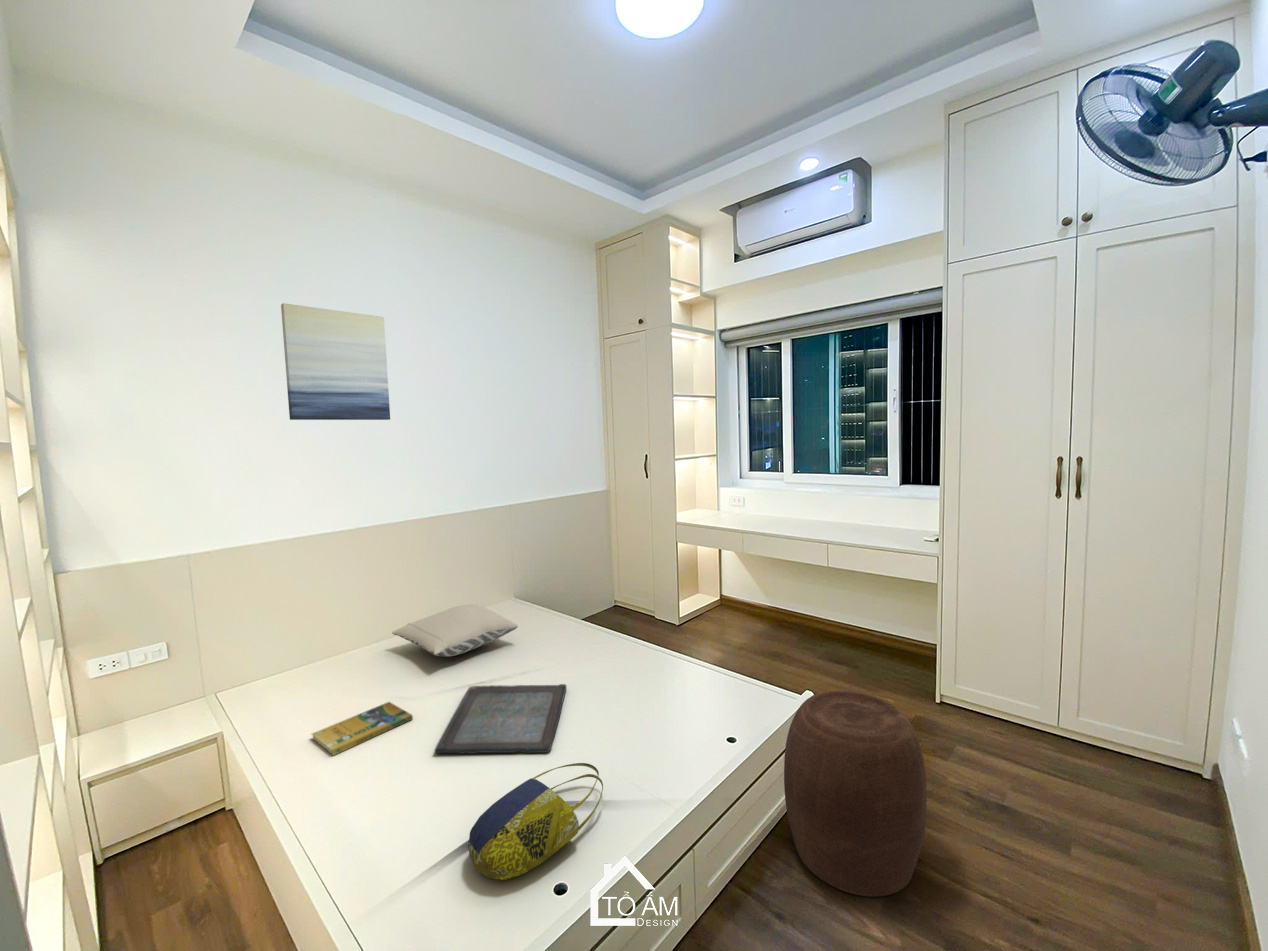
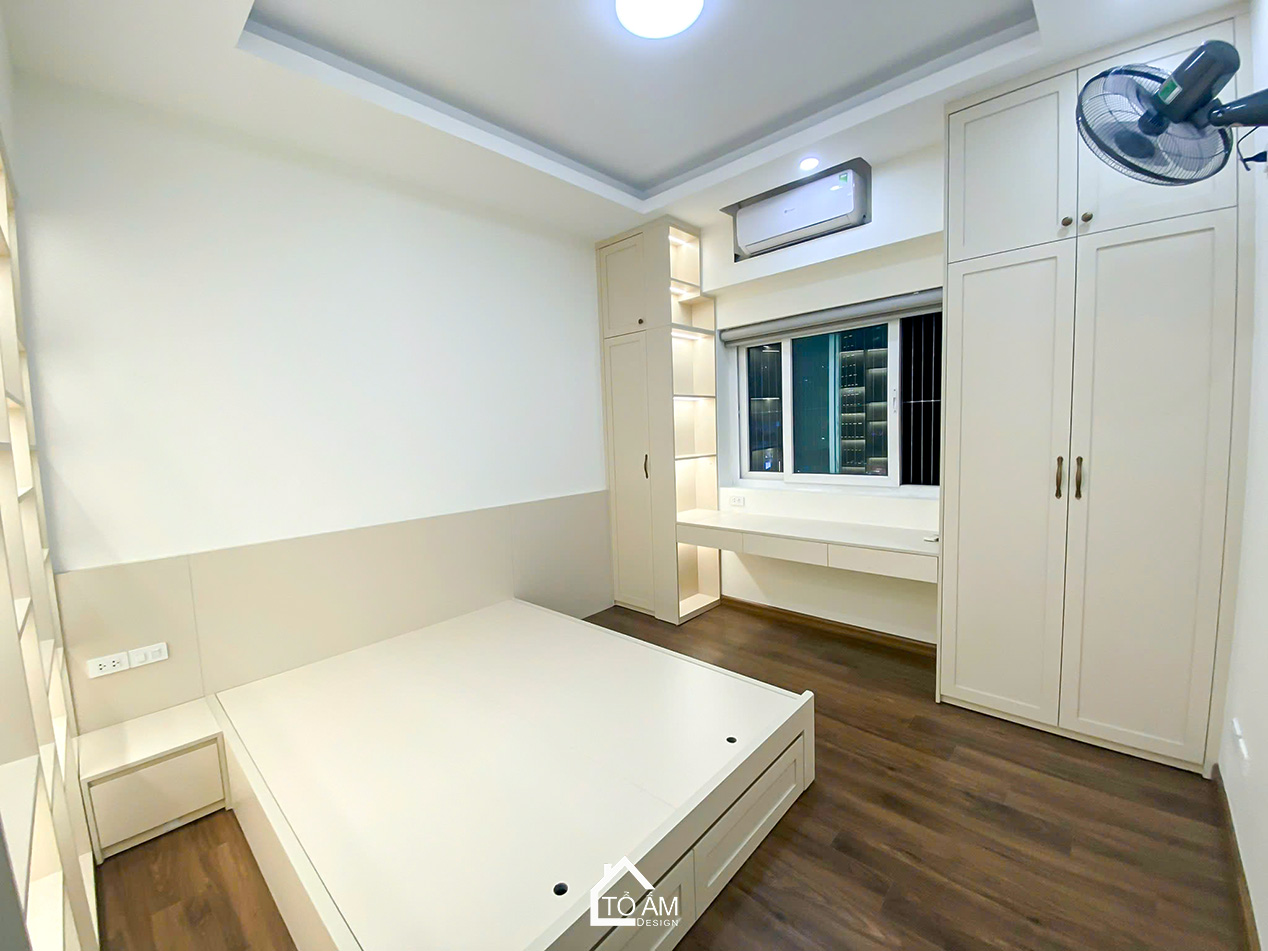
- booklet [311,701,414,757]
- serving tray [433,683,568,755]
- stool [783,690,928,898]
- pillow [391,603,519,658]
- wall art [280,302,391,421]
- tote bag [468,762,604,881]
